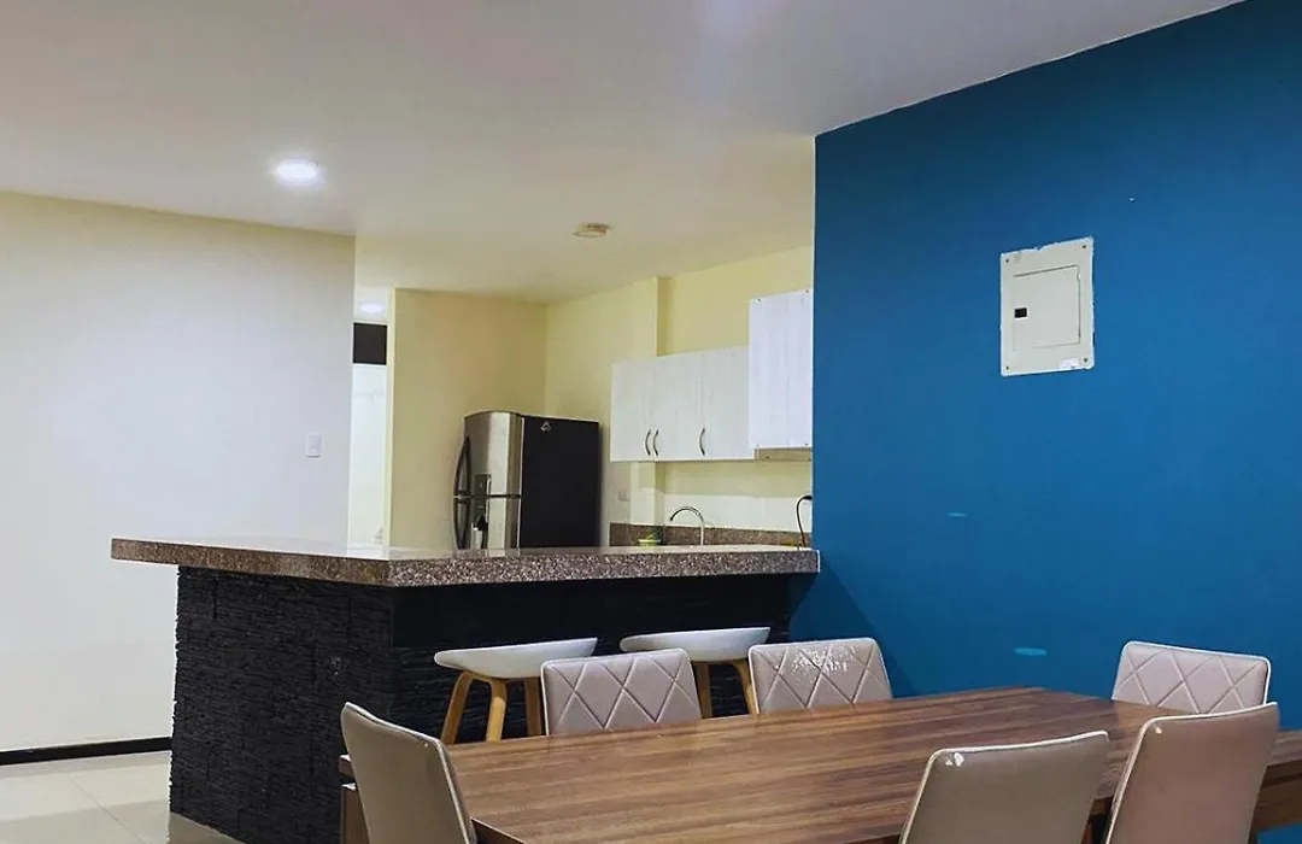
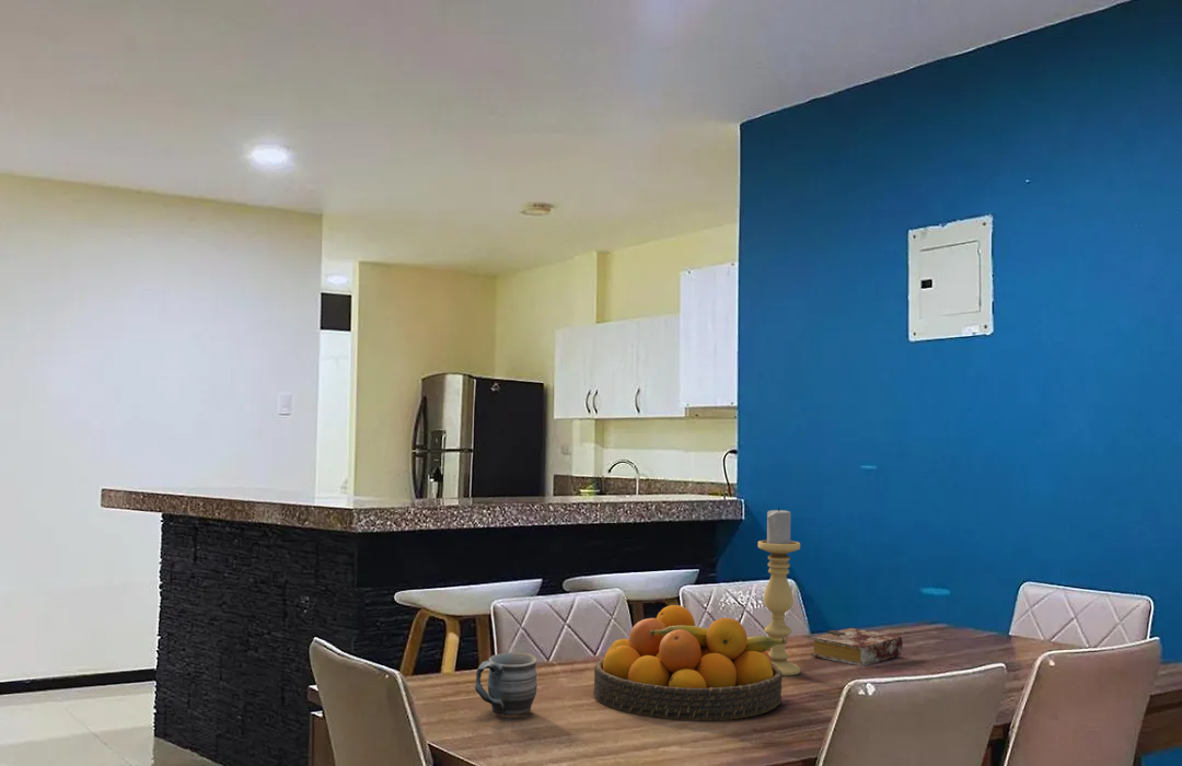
+ candle holder [757,507,801,677]
+ book [810,627,904,666]
+ fruit bowl [593,604,788,721]
+ mug [474,652,538,717]
